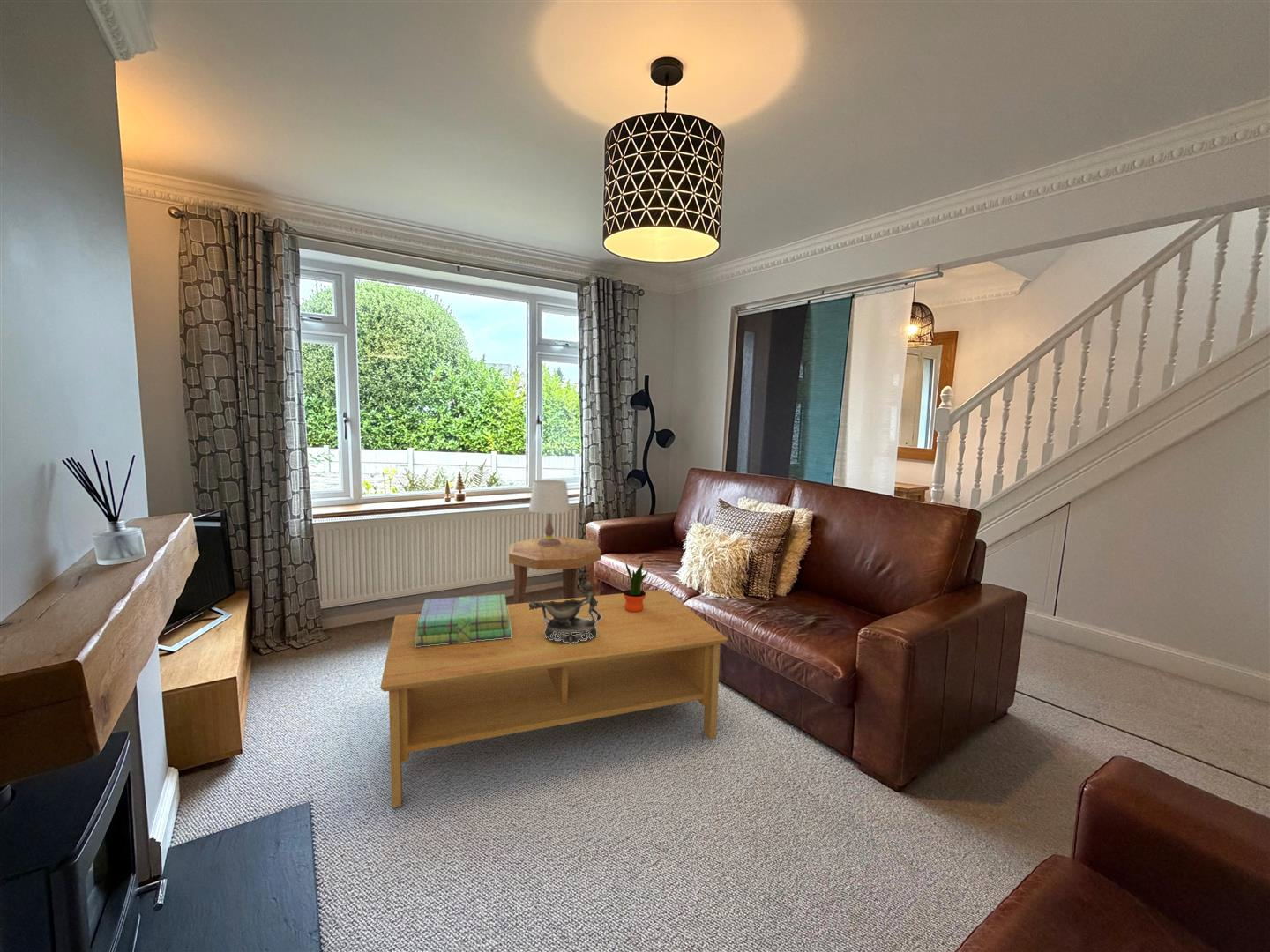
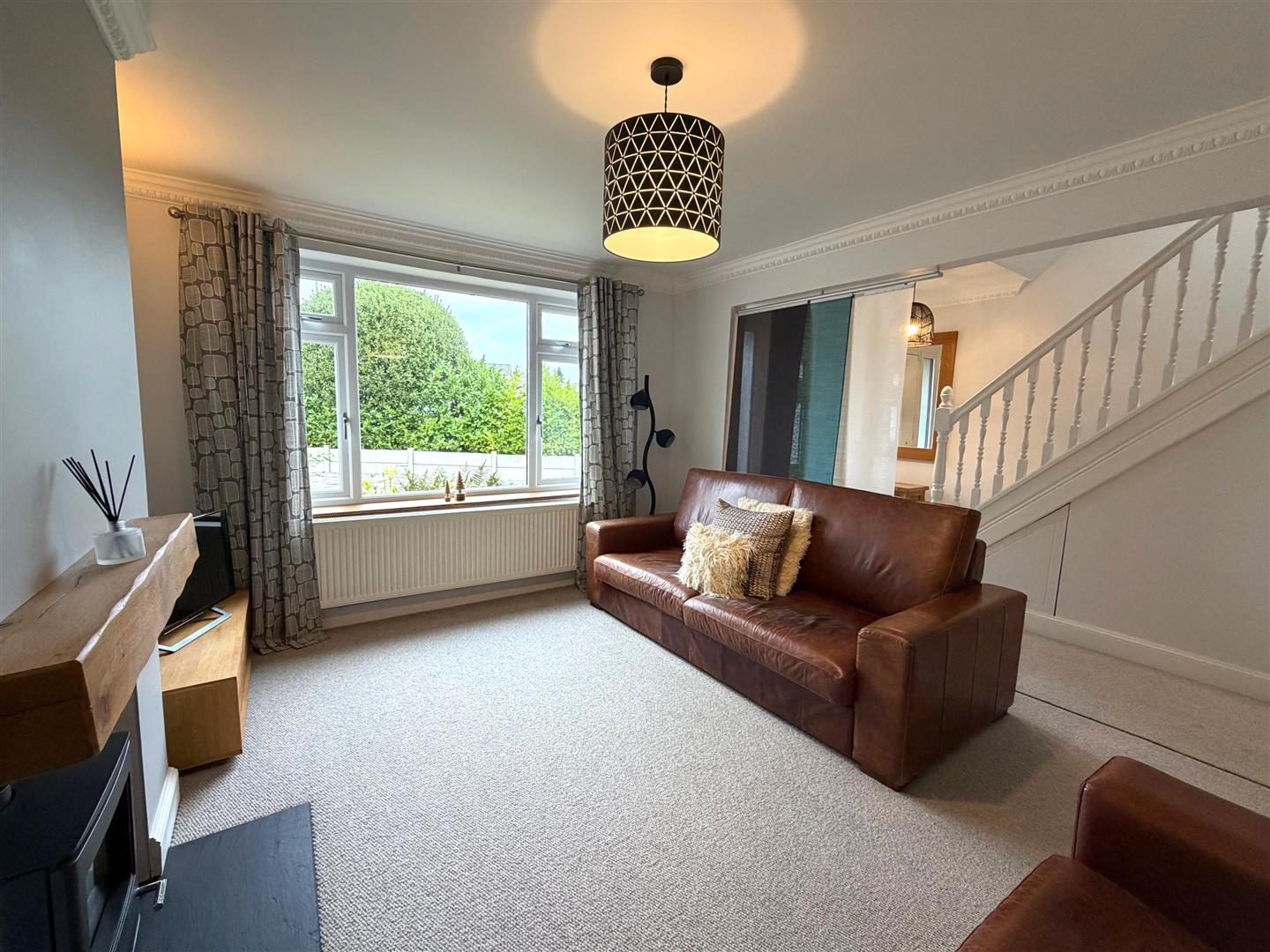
- decorative bowl [528,581,601,644]
- table lamp [528,479,571,546]
- side table [508,536,602,604]
- stack of books [415,593,512,647]
- coffee table [379,589,729,808]
- potted plant [623,562,649,613]
